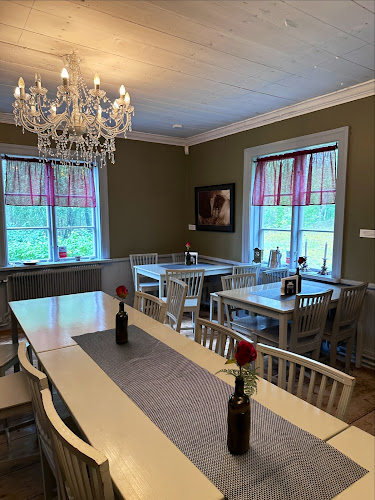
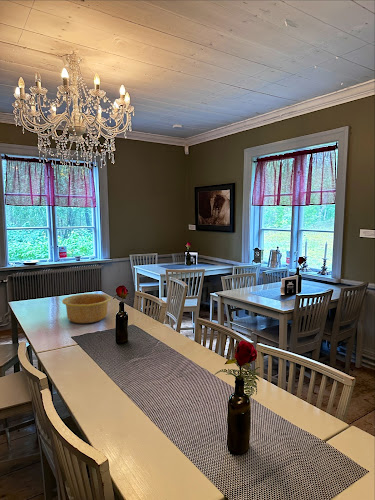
+ bowl [61,293,112,324]
